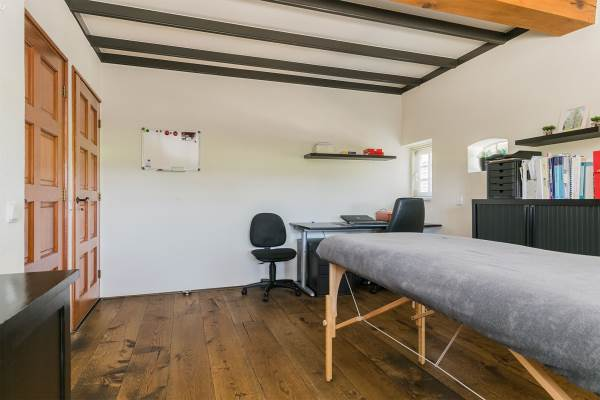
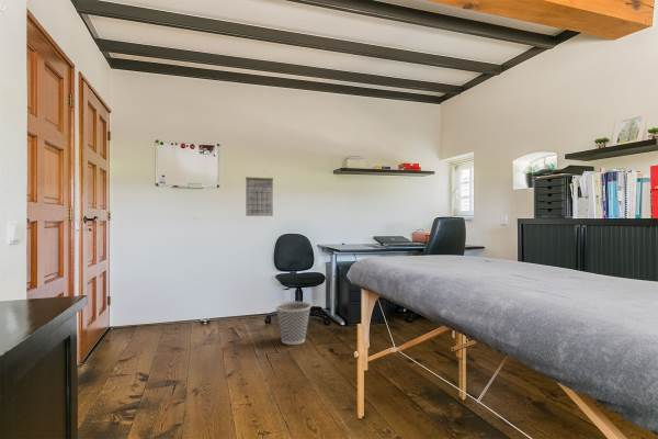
+ calendar [245,170,274,217]
+ wastebasket [274,301,313,346]
